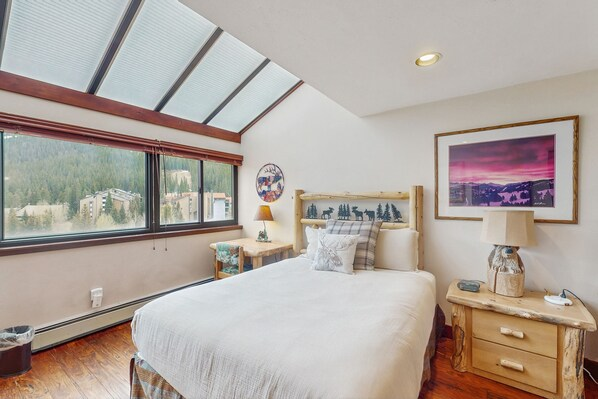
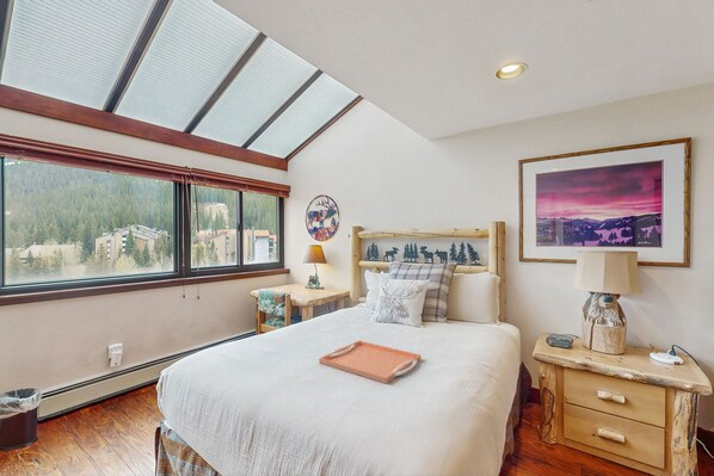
+ serving tray [318,340,421,384]
